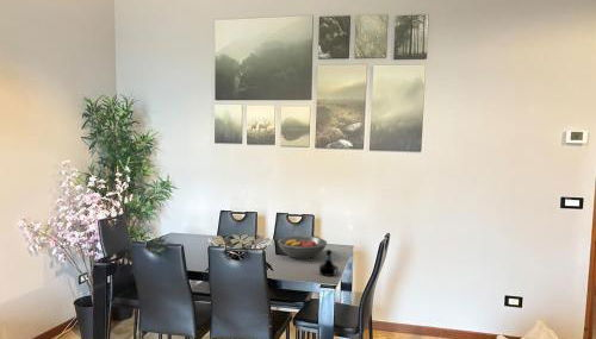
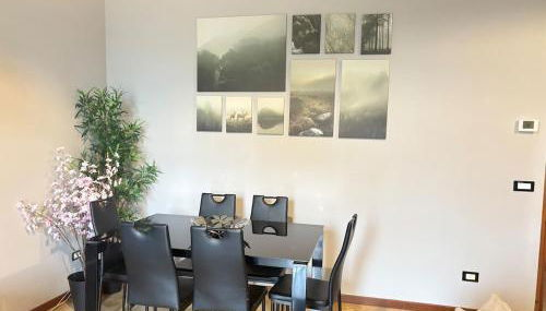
- tequila bottle [318,249,340,277]
- fruit bowl [277,234,328,259]
